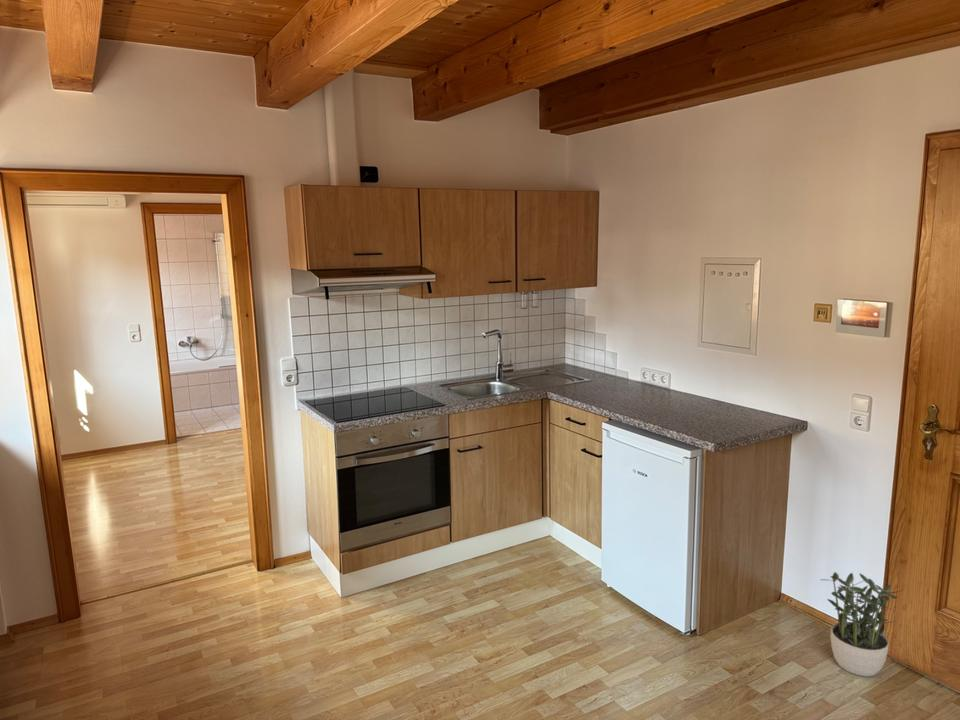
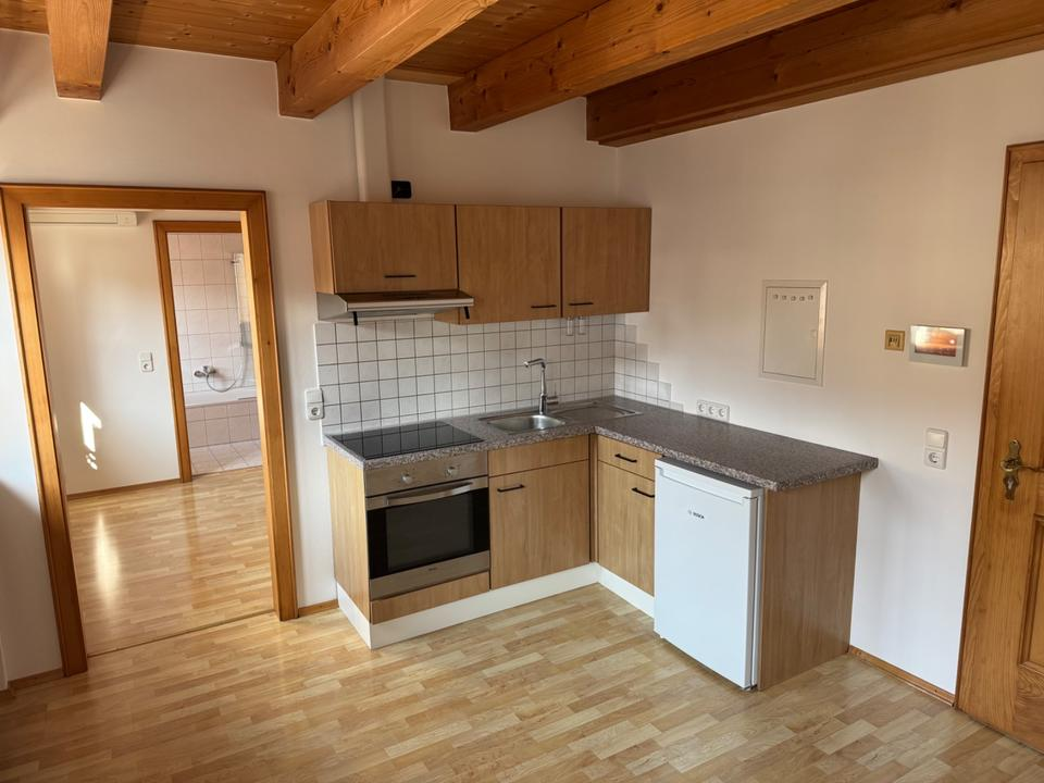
- potted plant [821,571,904,677]
